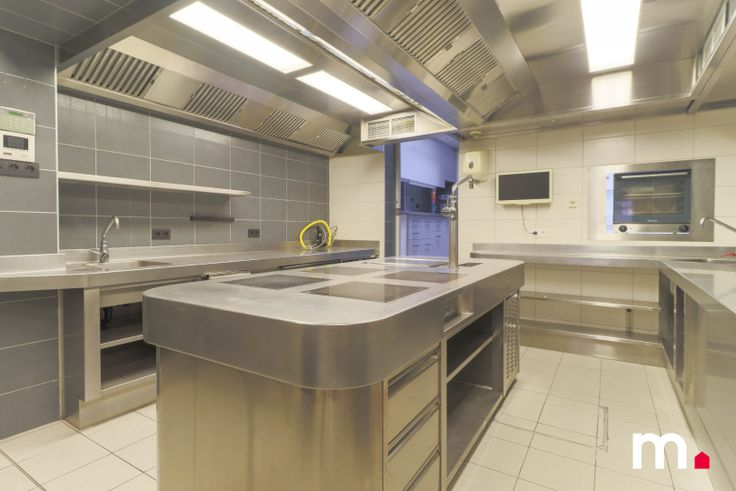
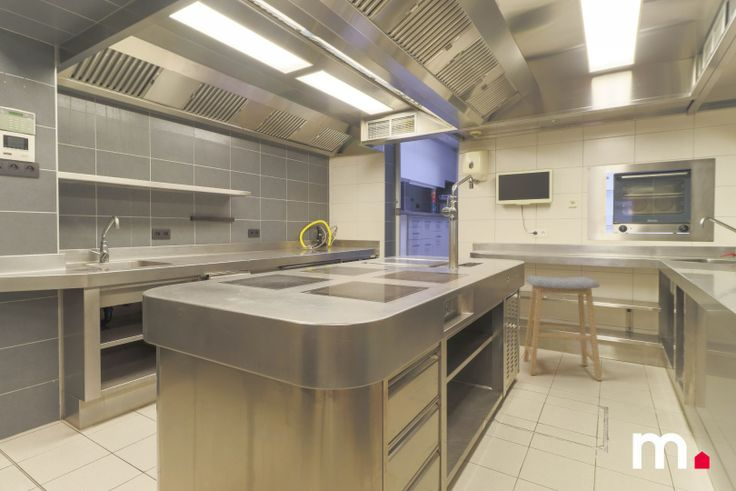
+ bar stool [522,275,603,382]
